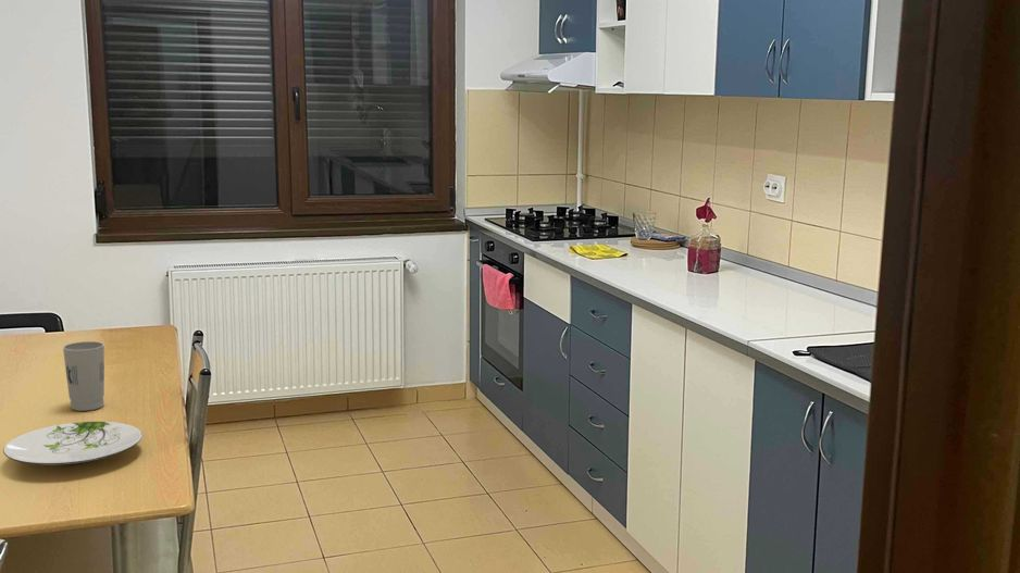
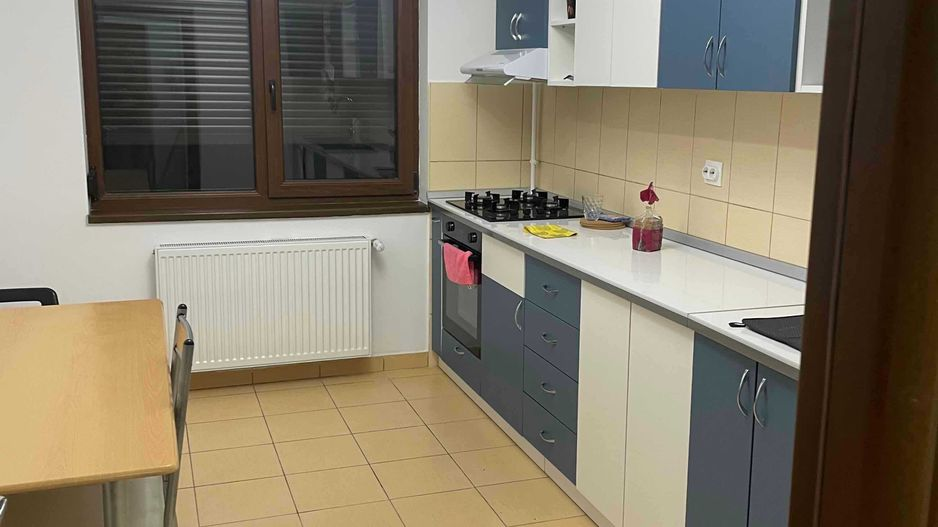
- plate [2,421,144,466]
- cup [62,340,105,412]
